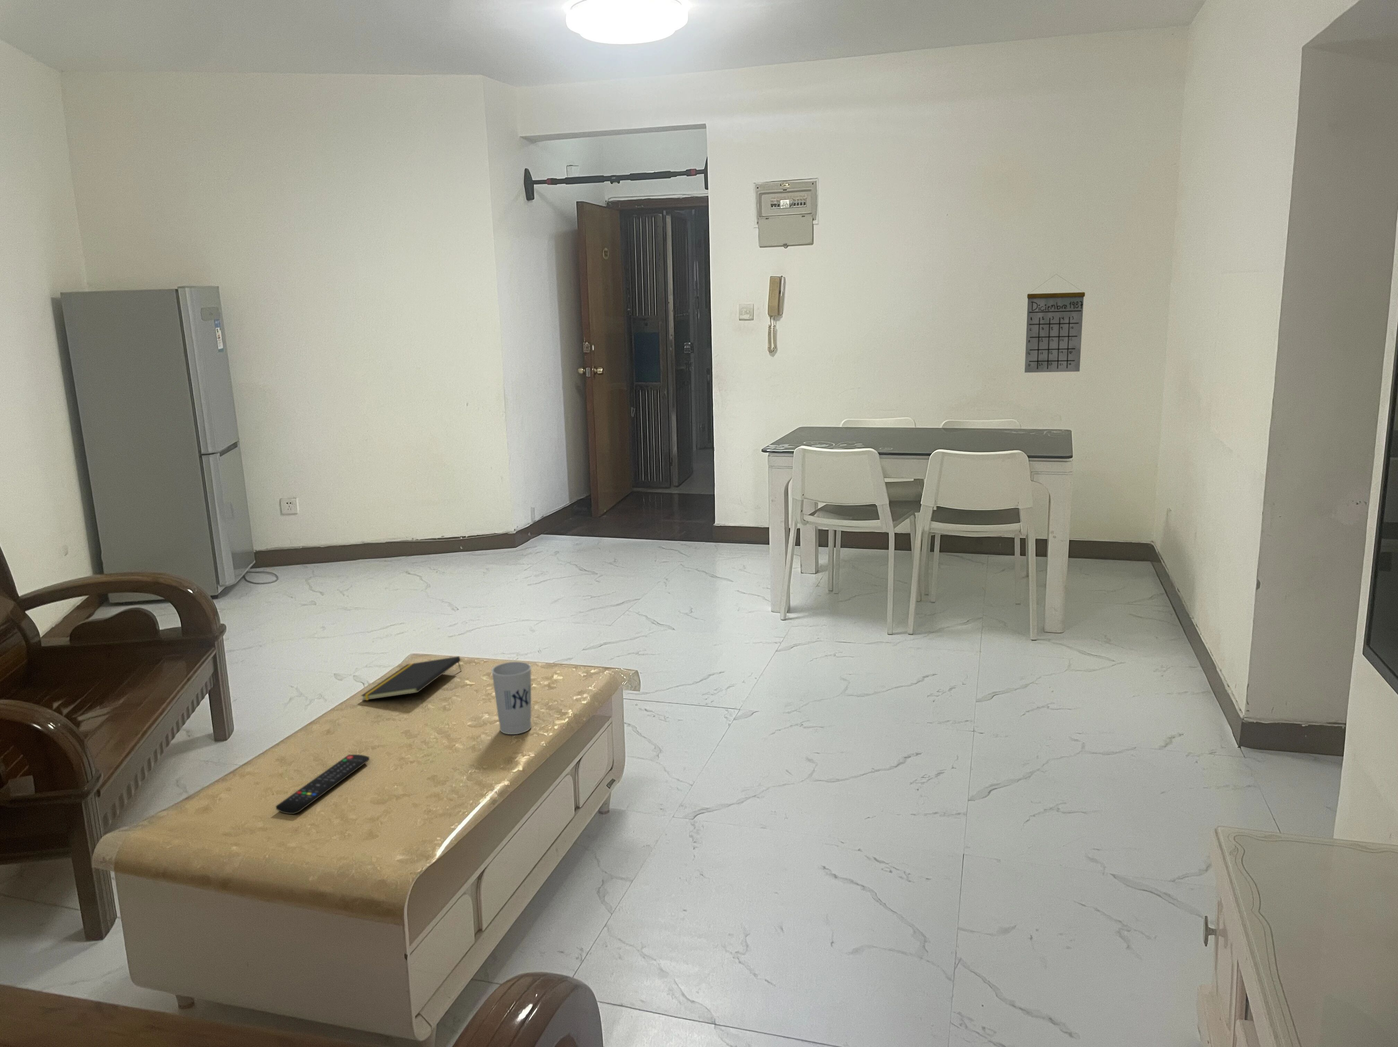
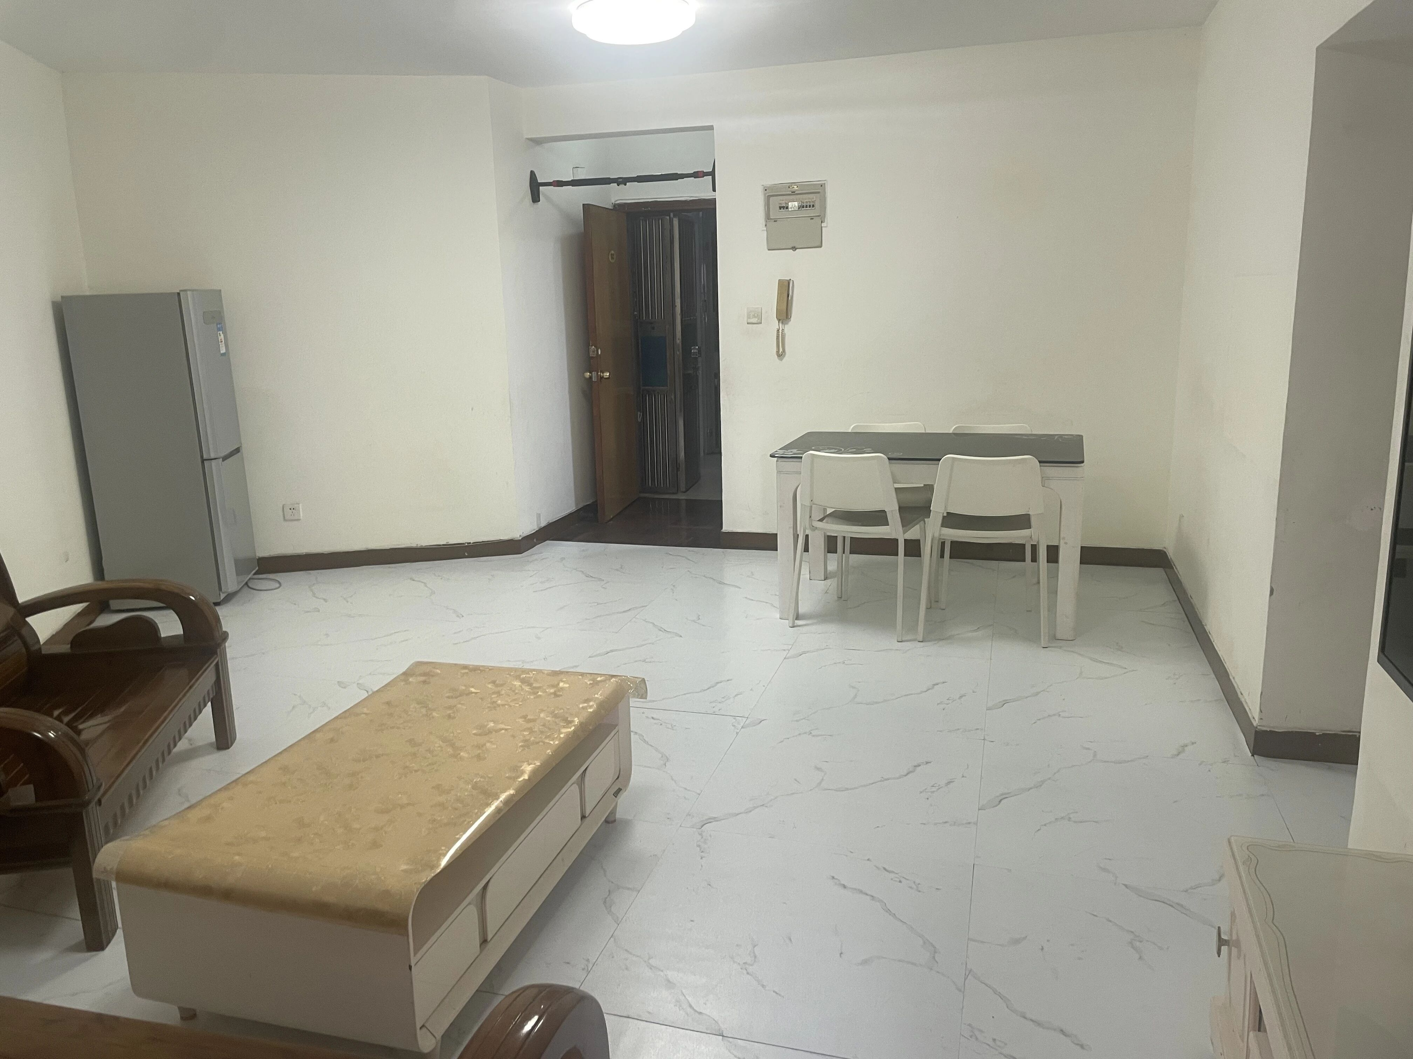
- calendar [1024,274,1085,373]
- remote control [275,754,370,814]
- notepad [360,657,462,701]
- cup [491,661,532,735]
